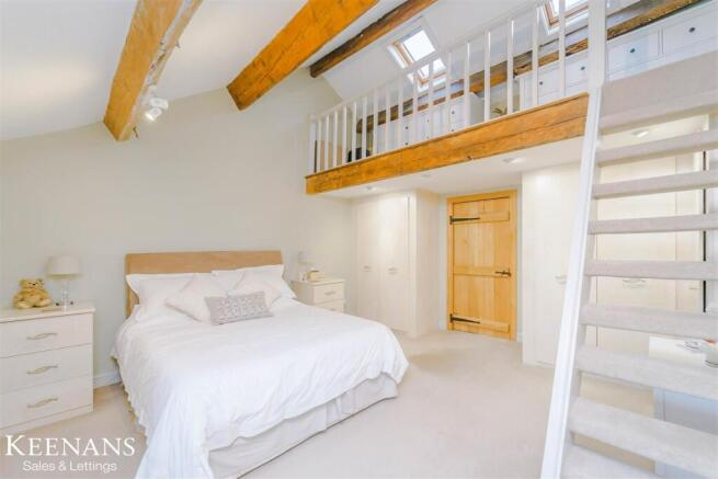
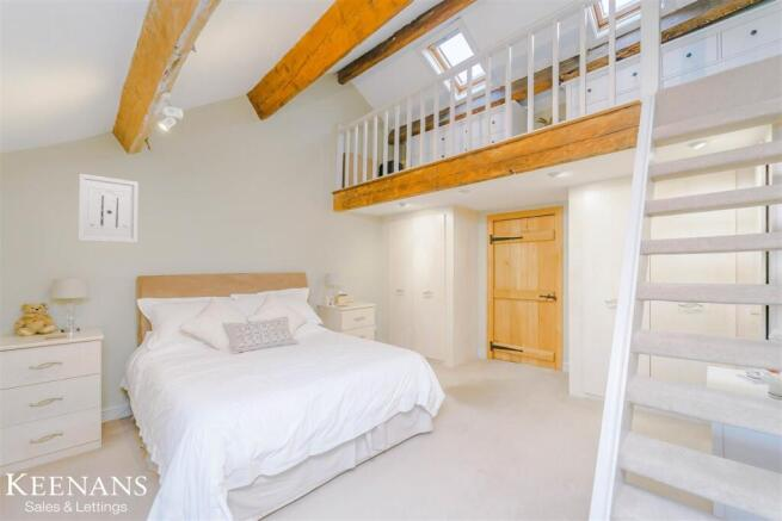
+ wall art [78,173,140,244]
